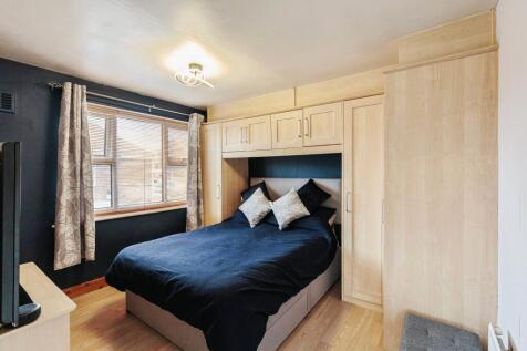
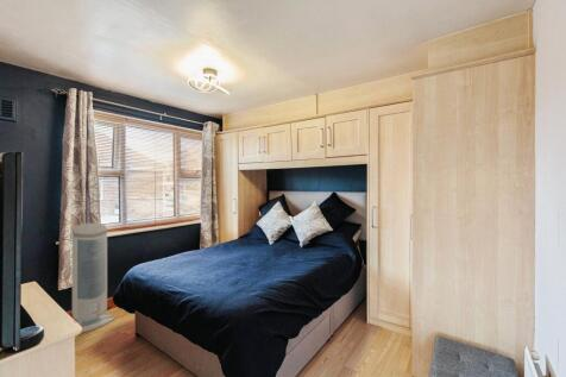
+ air purifier [71,222,117,334]
